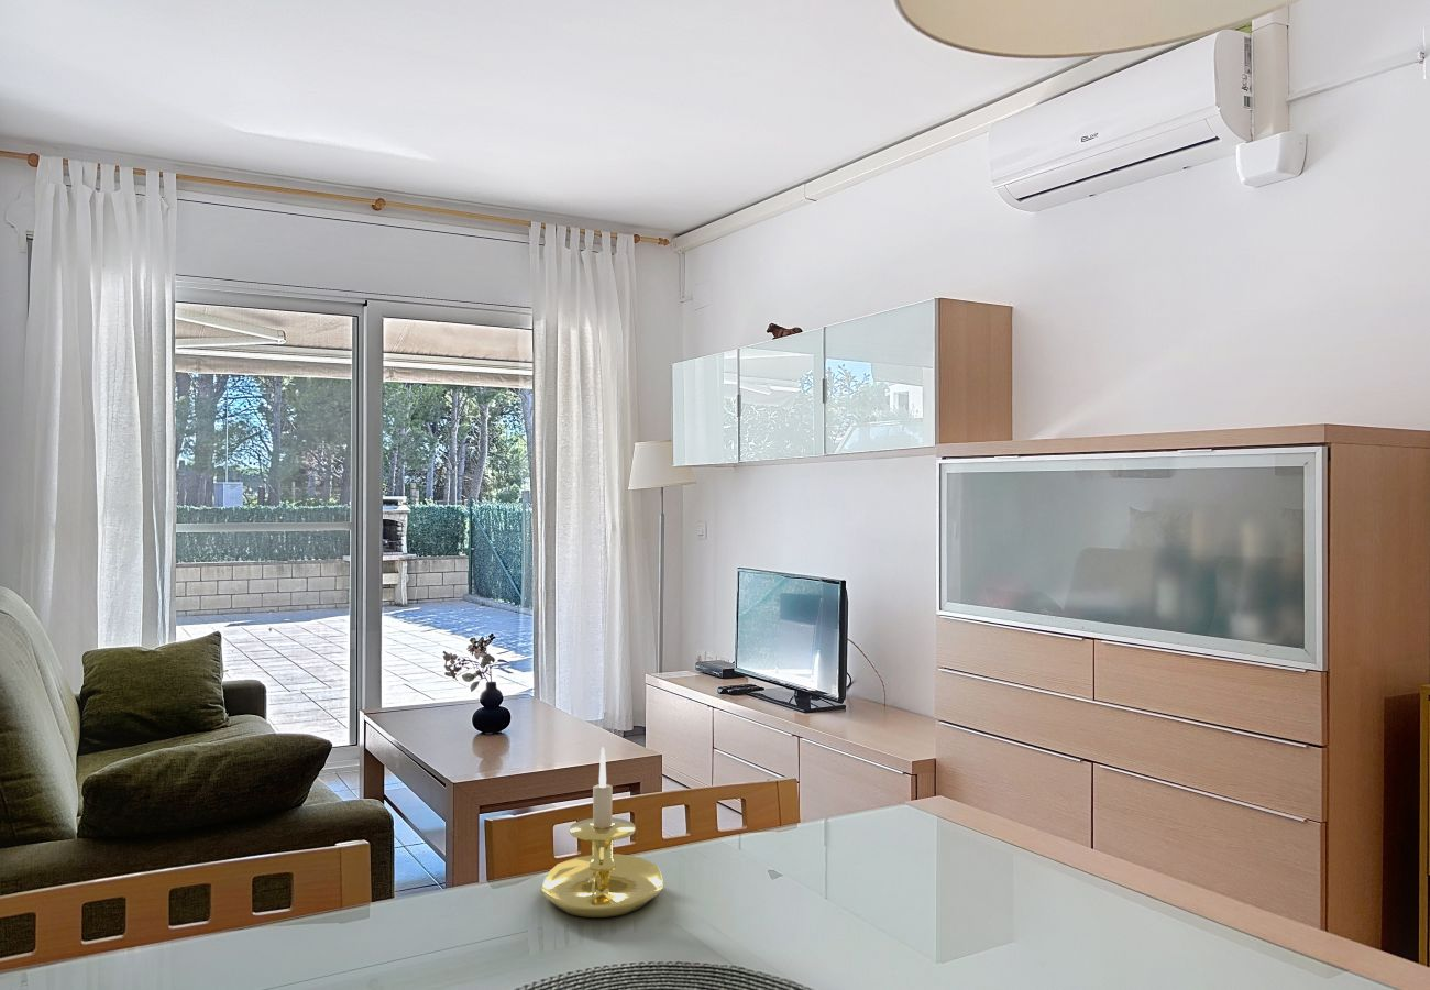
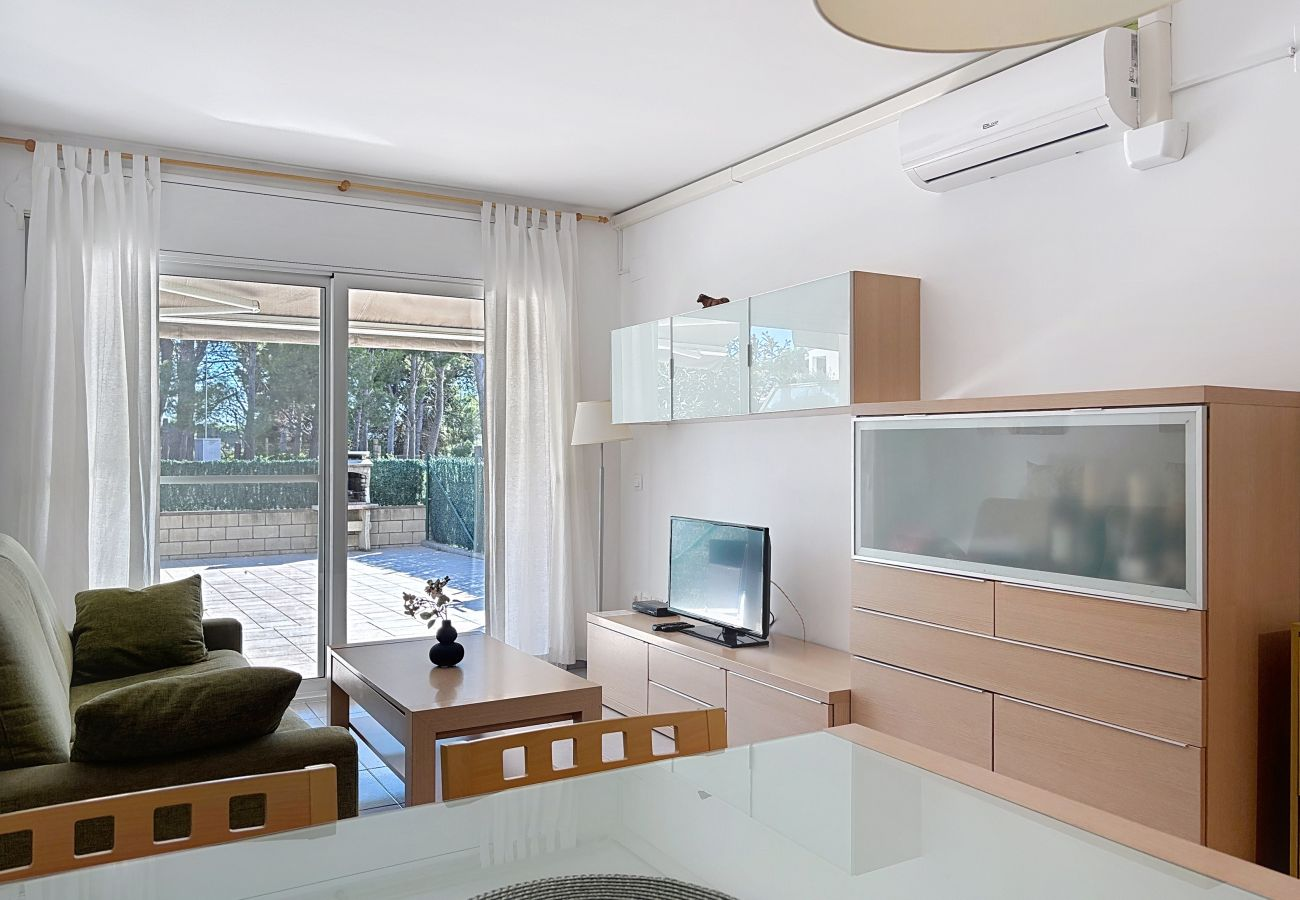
- candle holder [540,746,664,919]
